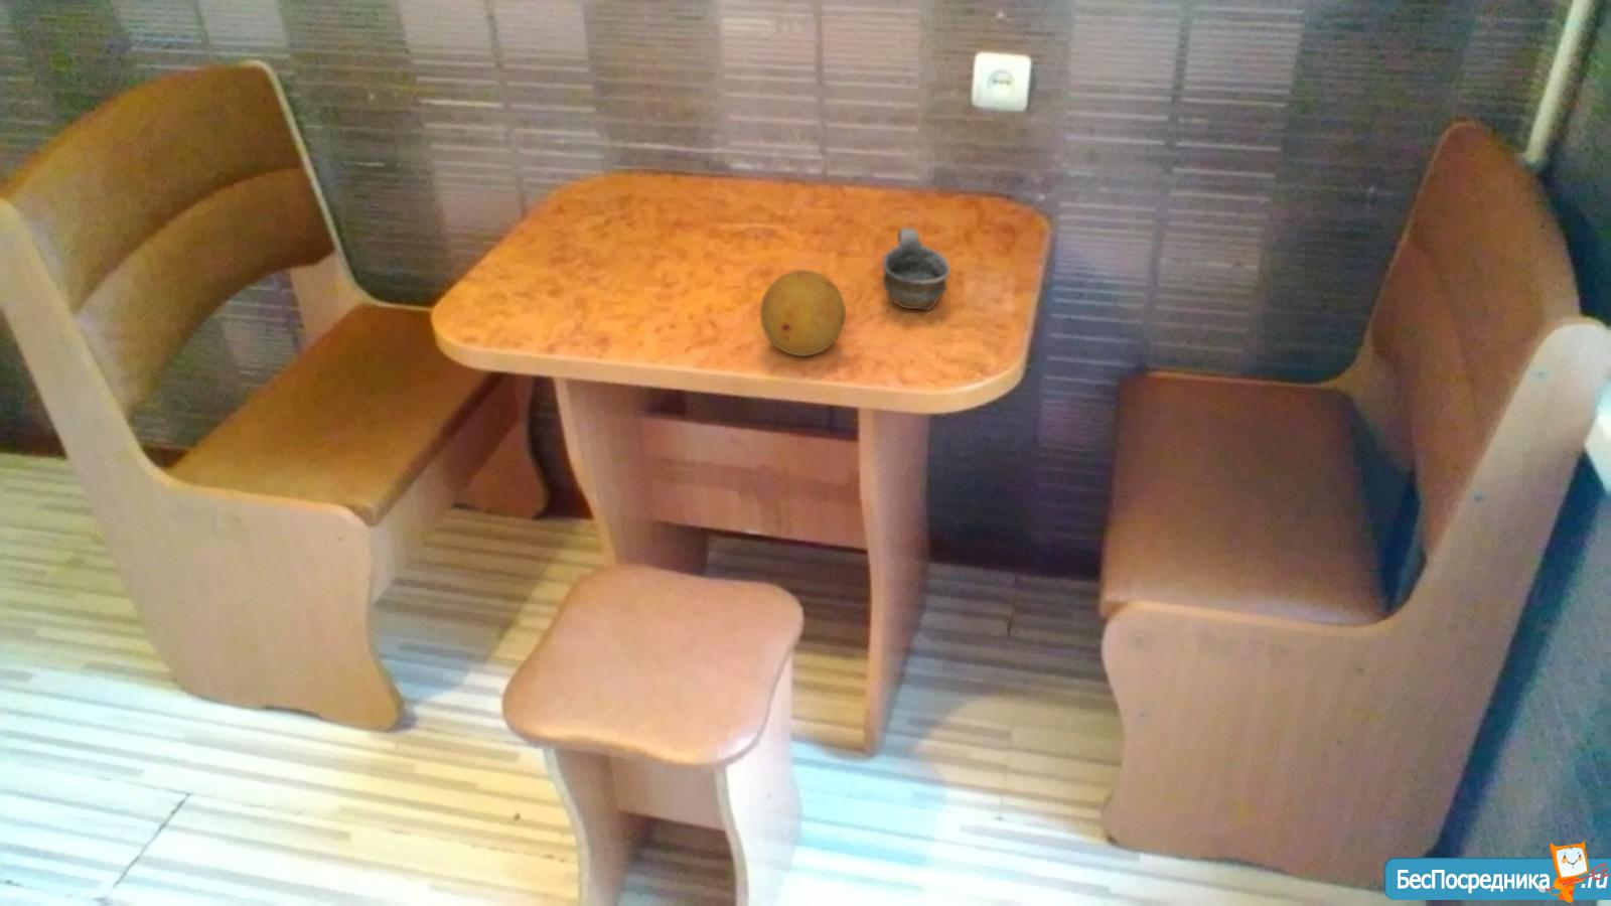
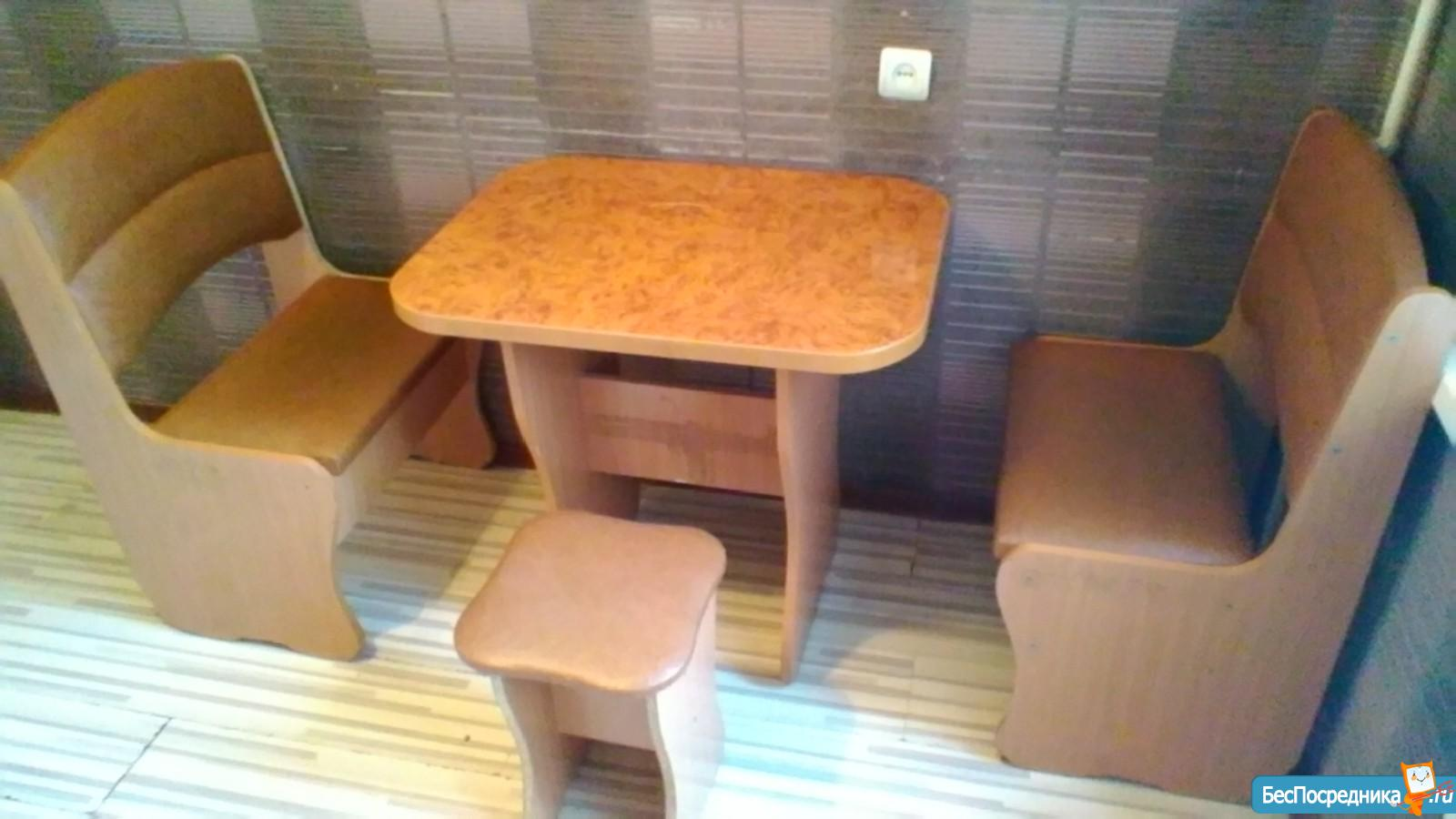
- fruit [759,269,846,357]
- cup [881,227,952,312]
